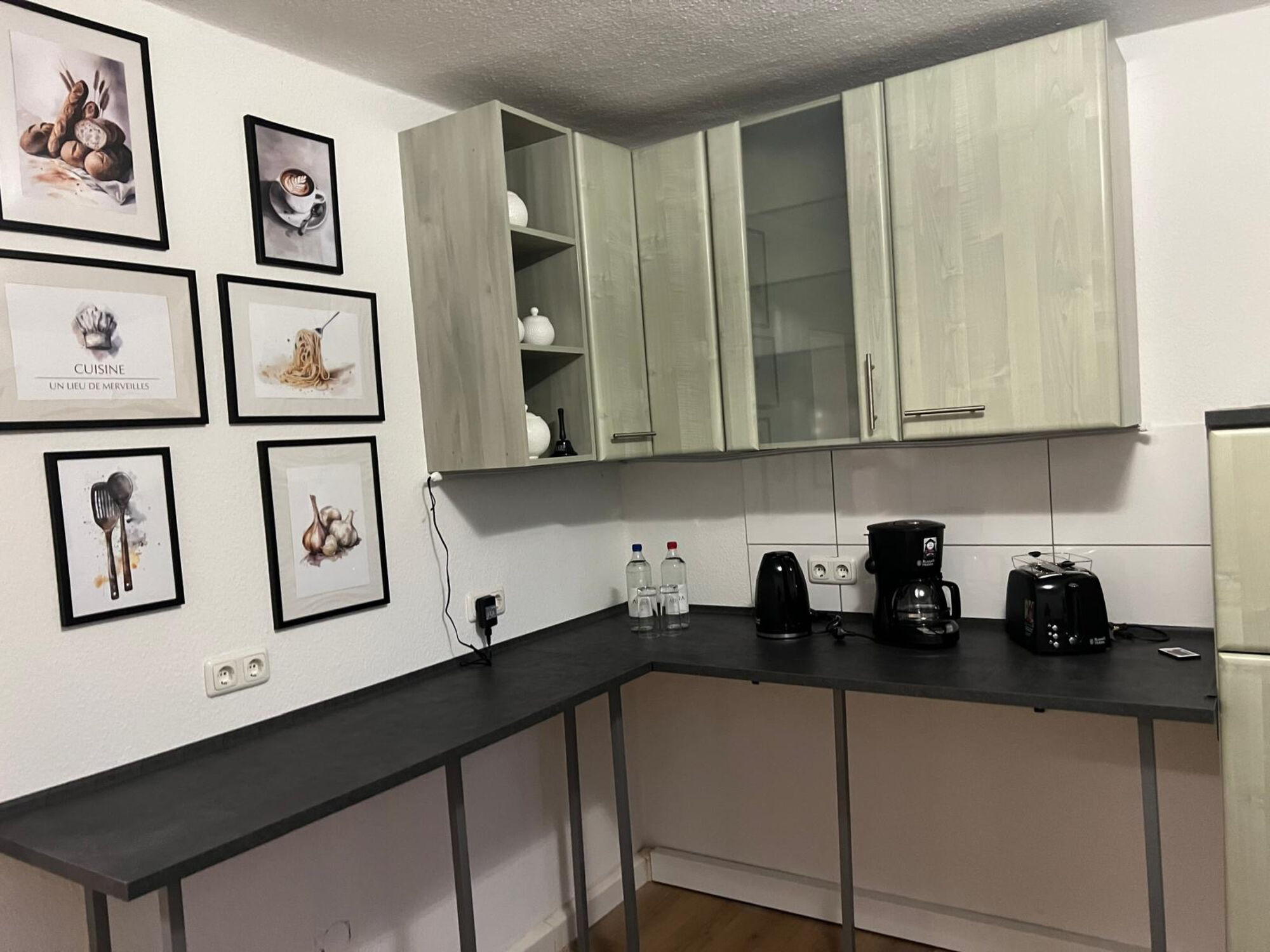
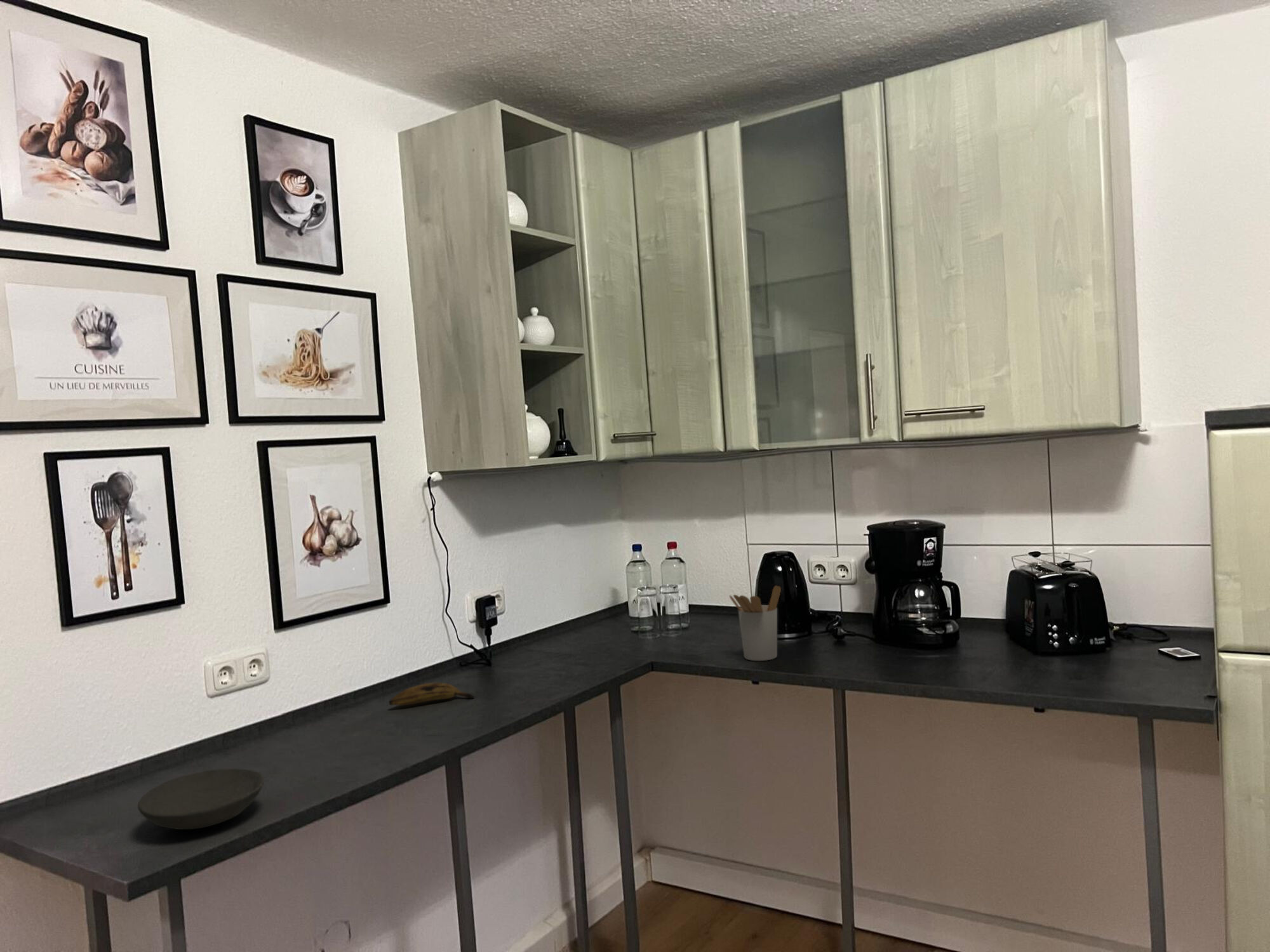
+ utensil holder [729,585,782,661]
+ bowl [137,768,265,830]
+ banana [388,682,477,706]
